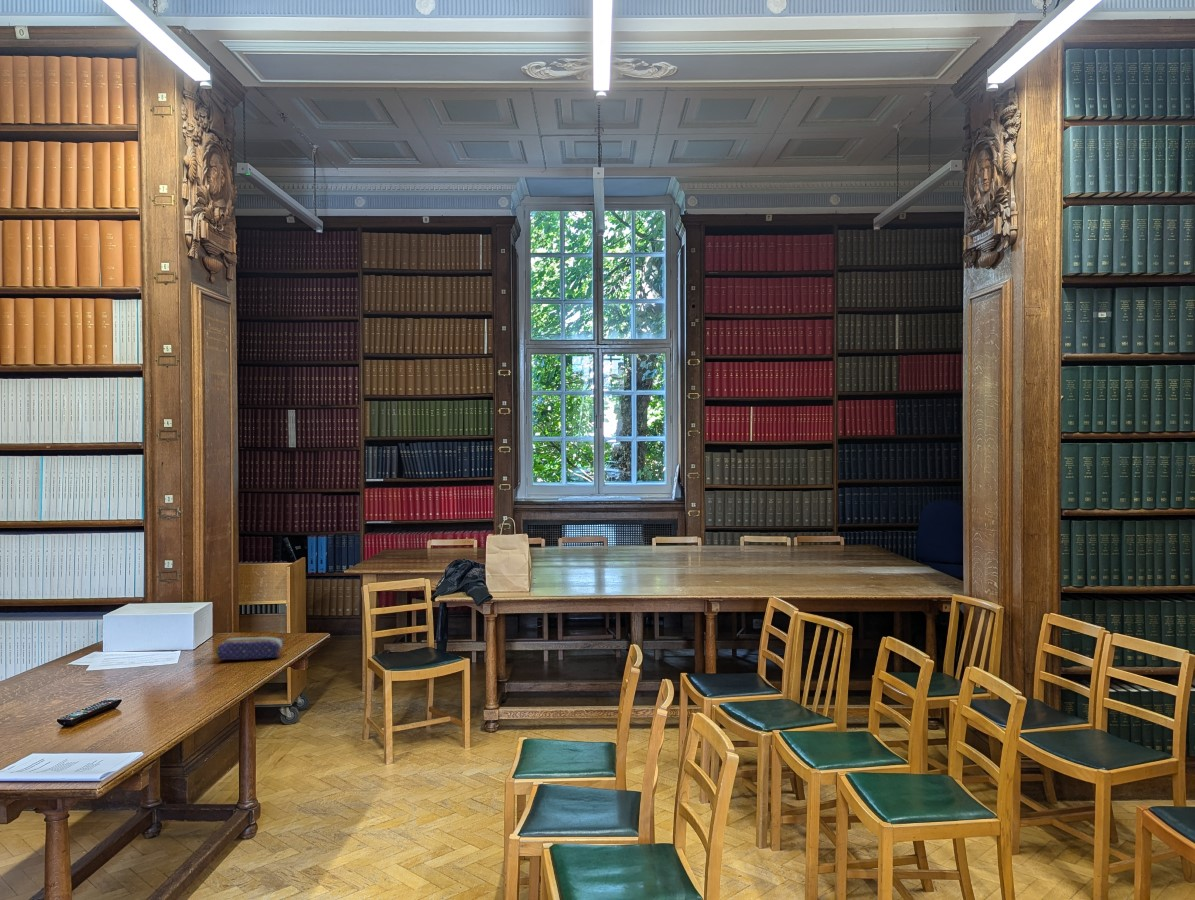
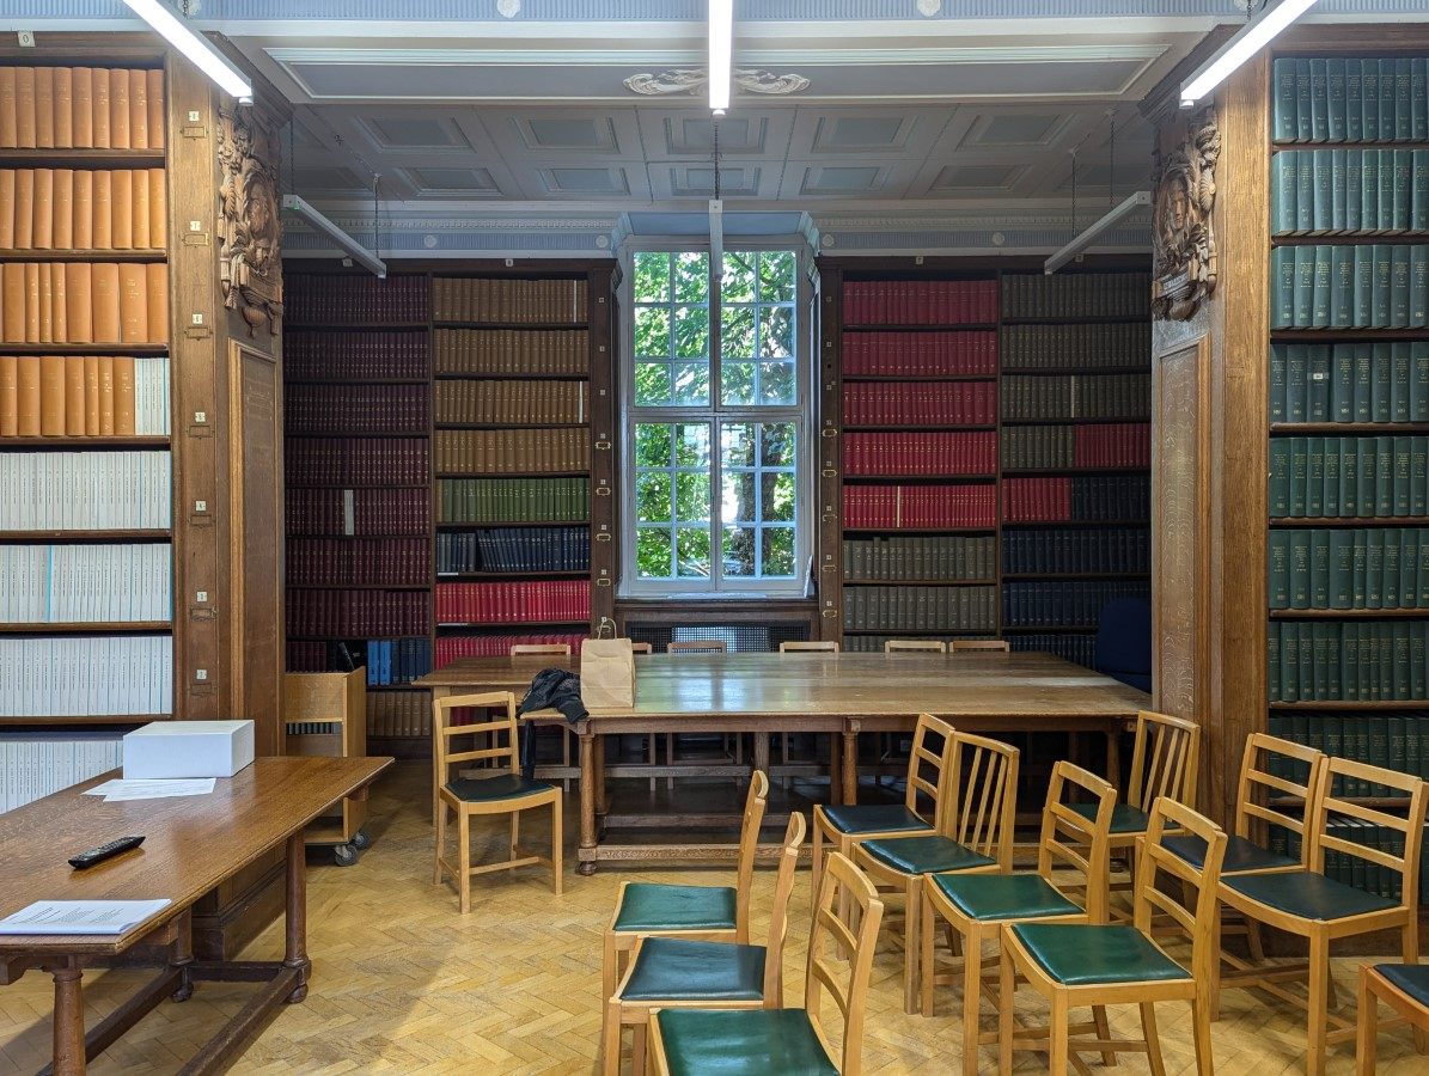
- pencil case [215,636,285,661]
